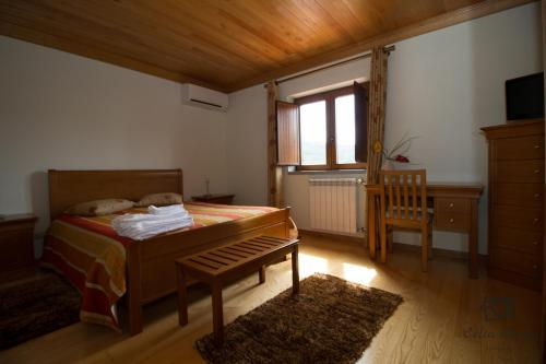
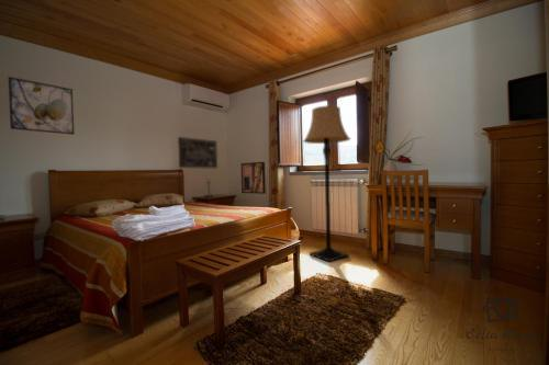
+ wall art [177,136,219,169]
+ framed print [8,76,76,136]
+ wall art [240,161,267,195]
+ lamp [302,104,351,263]
